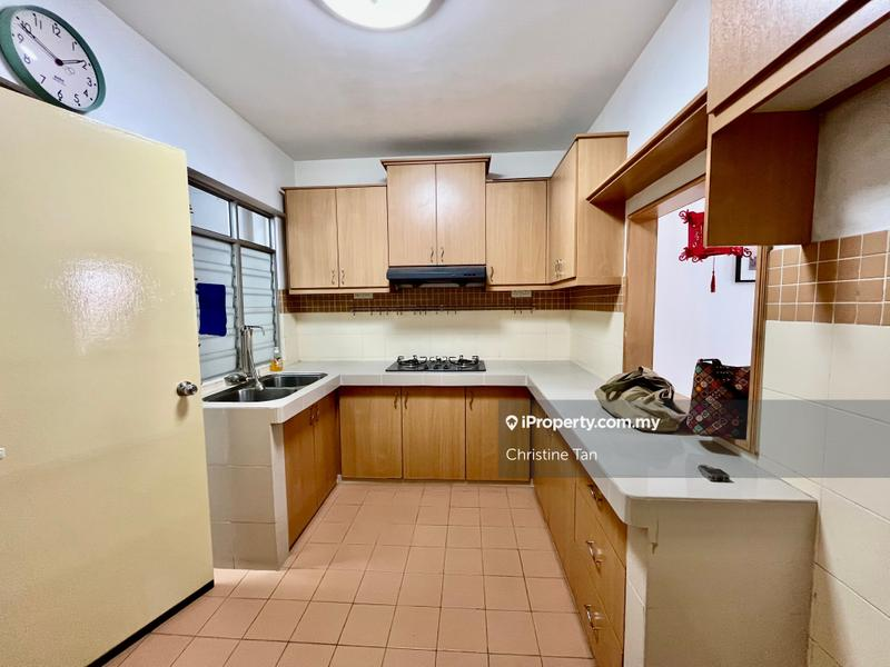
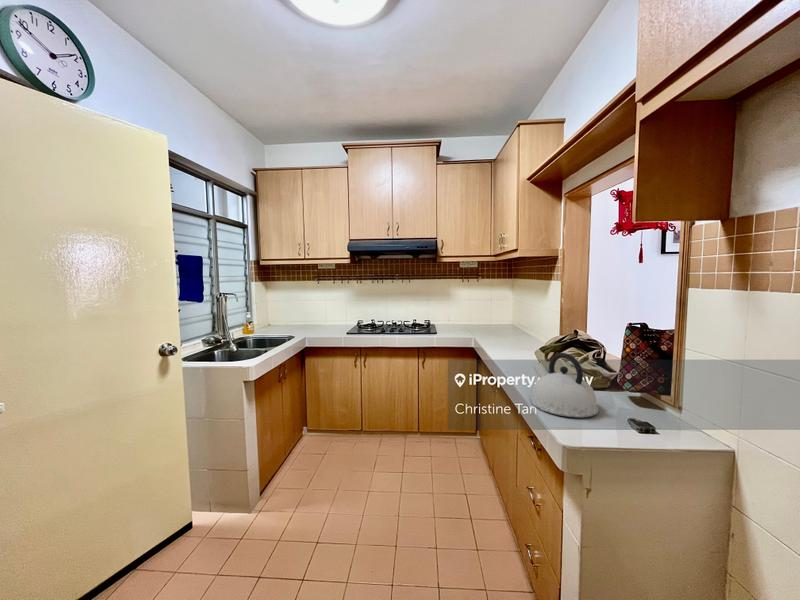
+ kettle [529,352,600,418]
